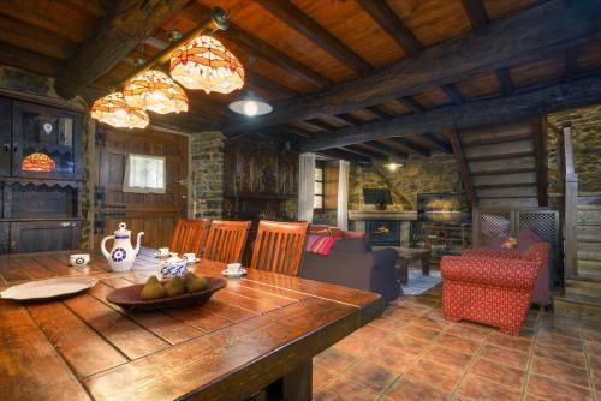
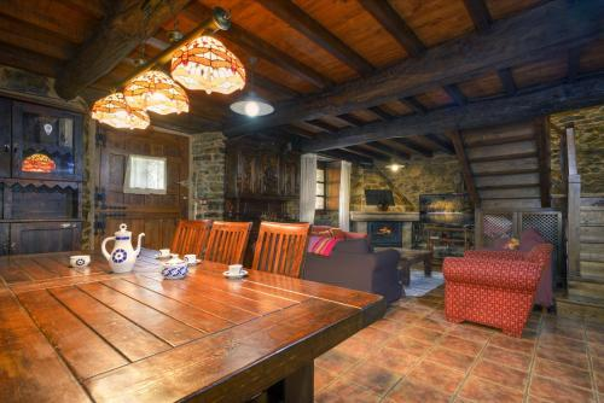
- fruit bowl [105,270,228,316]
- plate [0,275,100,304]
